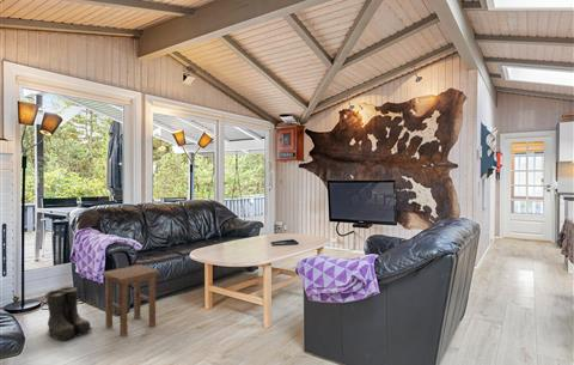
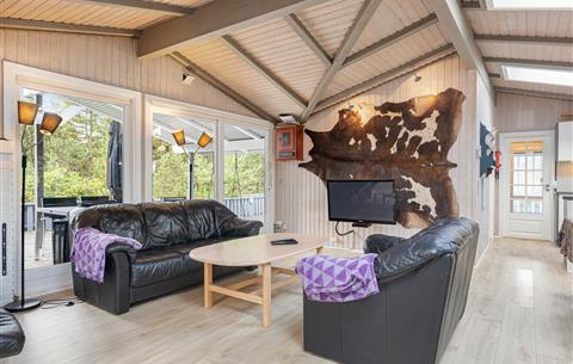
- boots [44,286,93,342]
- stool [100,263,160,337]
